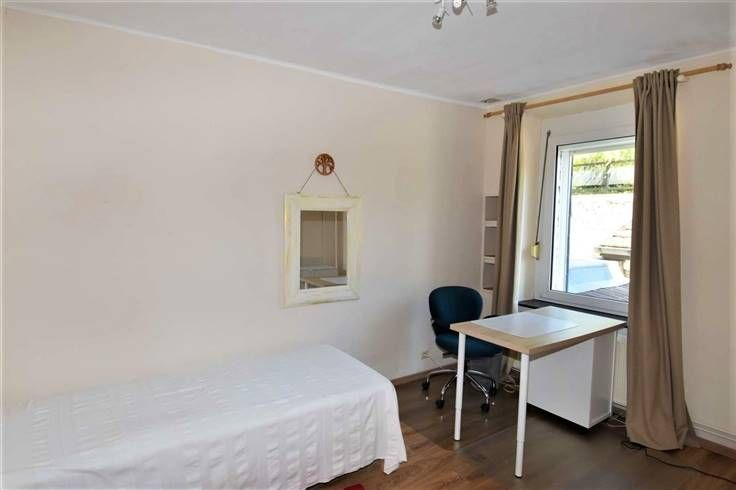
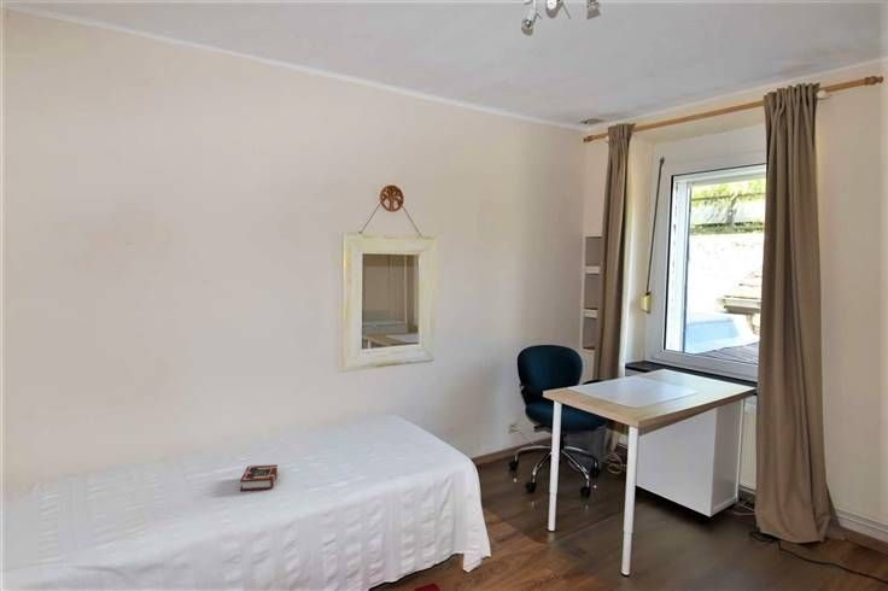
+ book [239,463,279,492]
